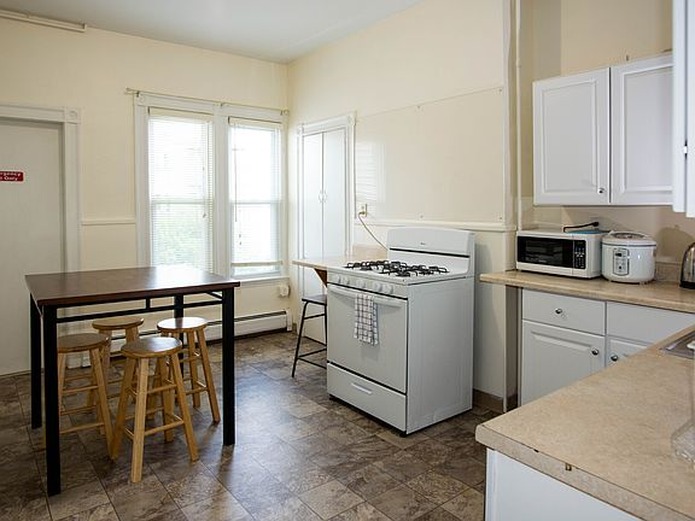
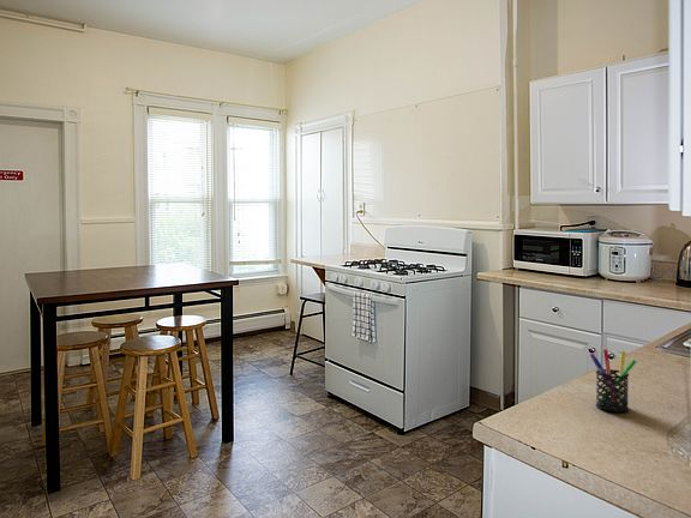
+ pen holder [589,348,637,412]
